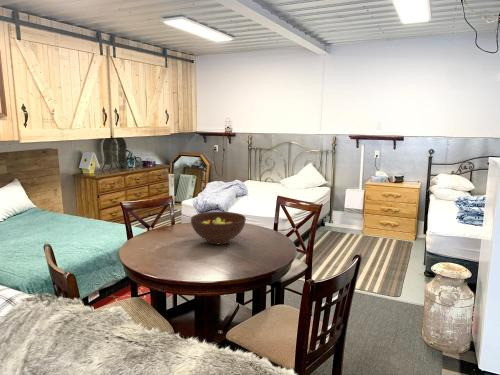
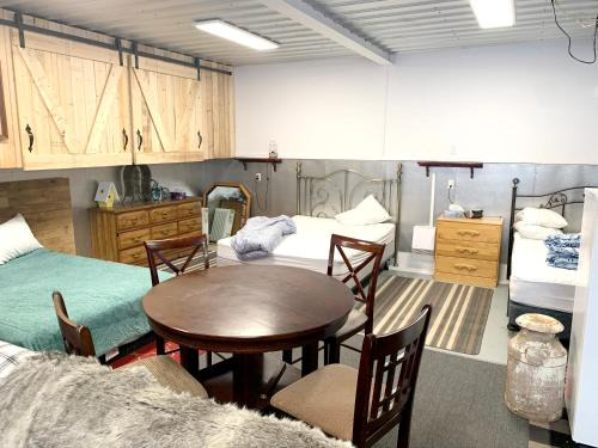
- fruit bowl [190,211,247,245]
